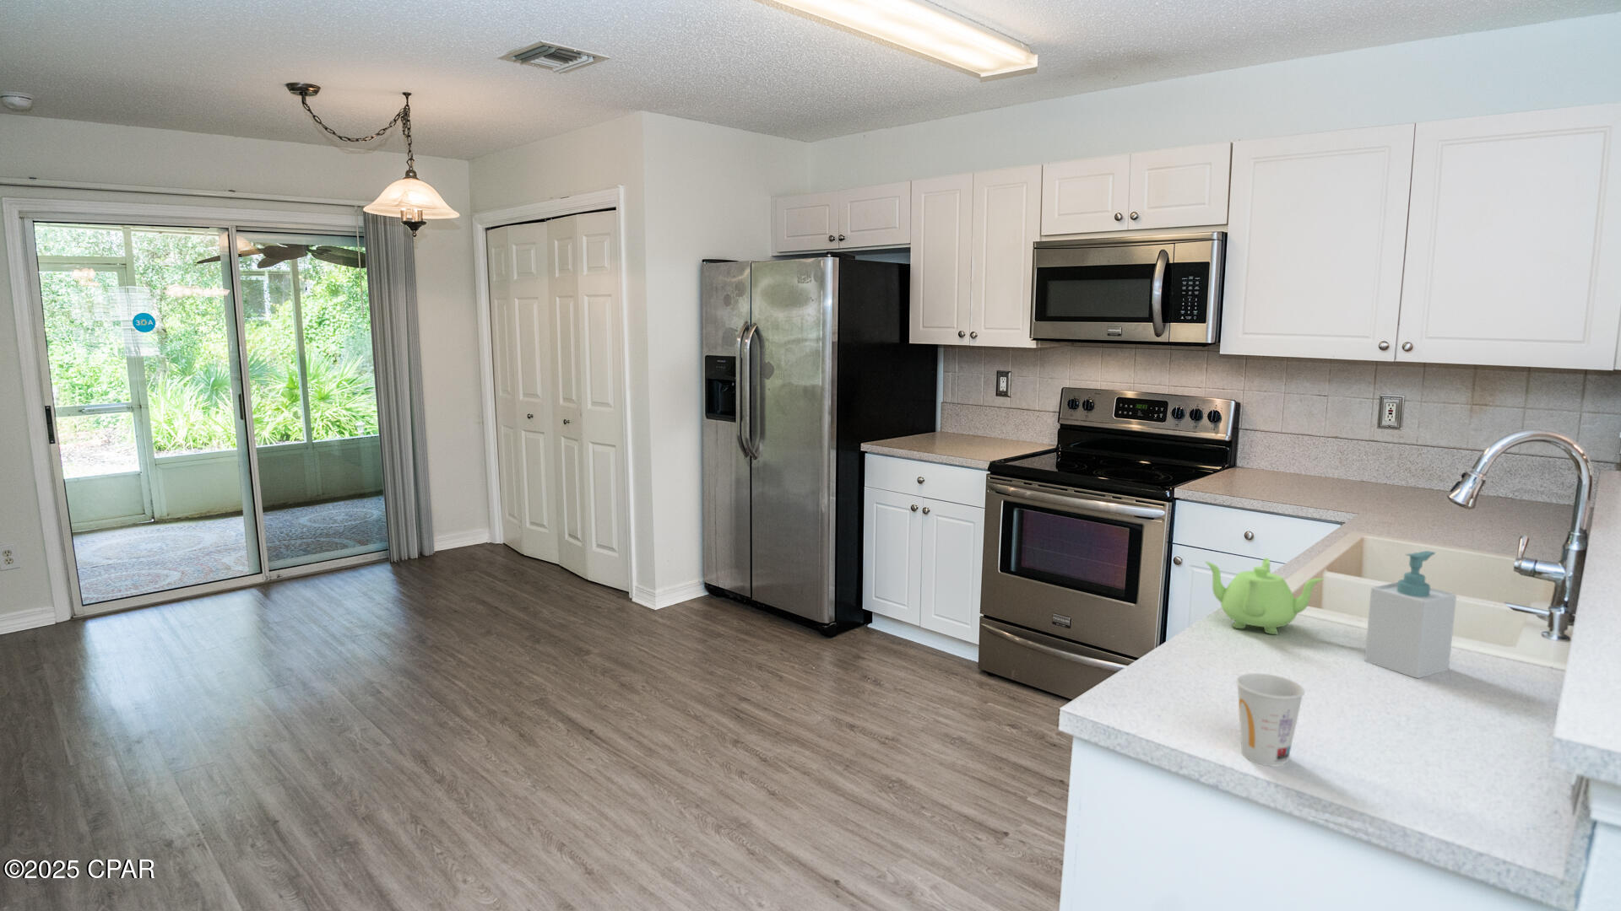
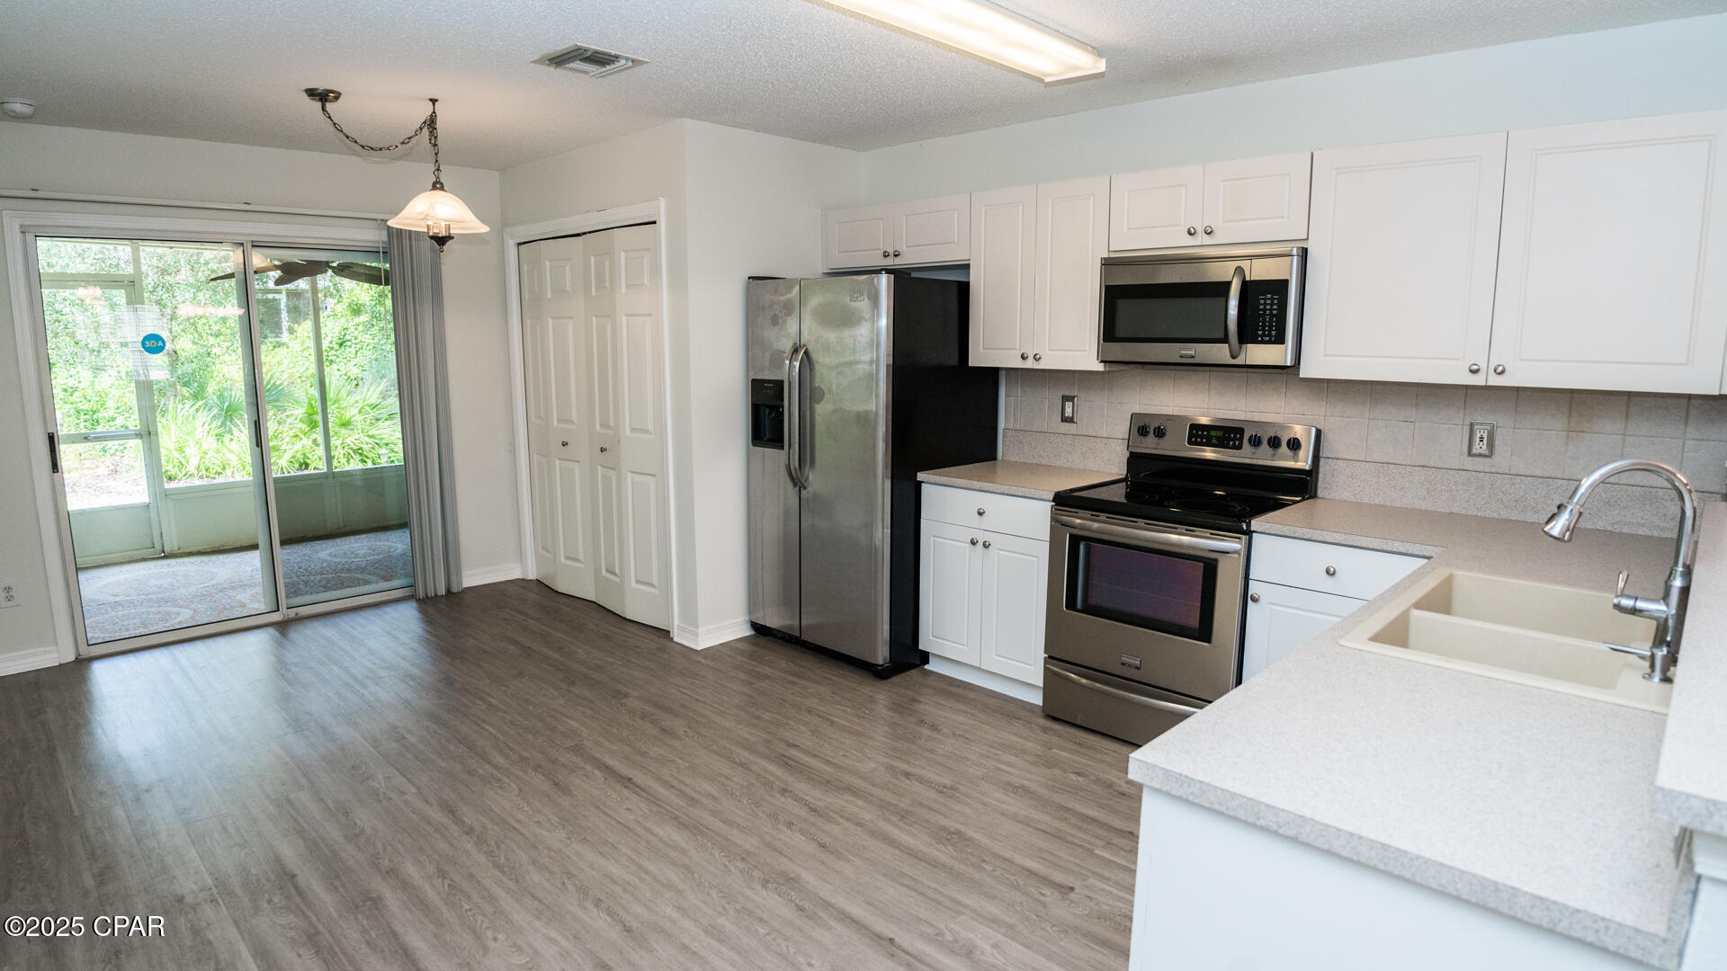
- soap bottle [1364,549,1457,679]
- teapot [1204,557,1325,635]
- cup [1235,672,1305,766]
